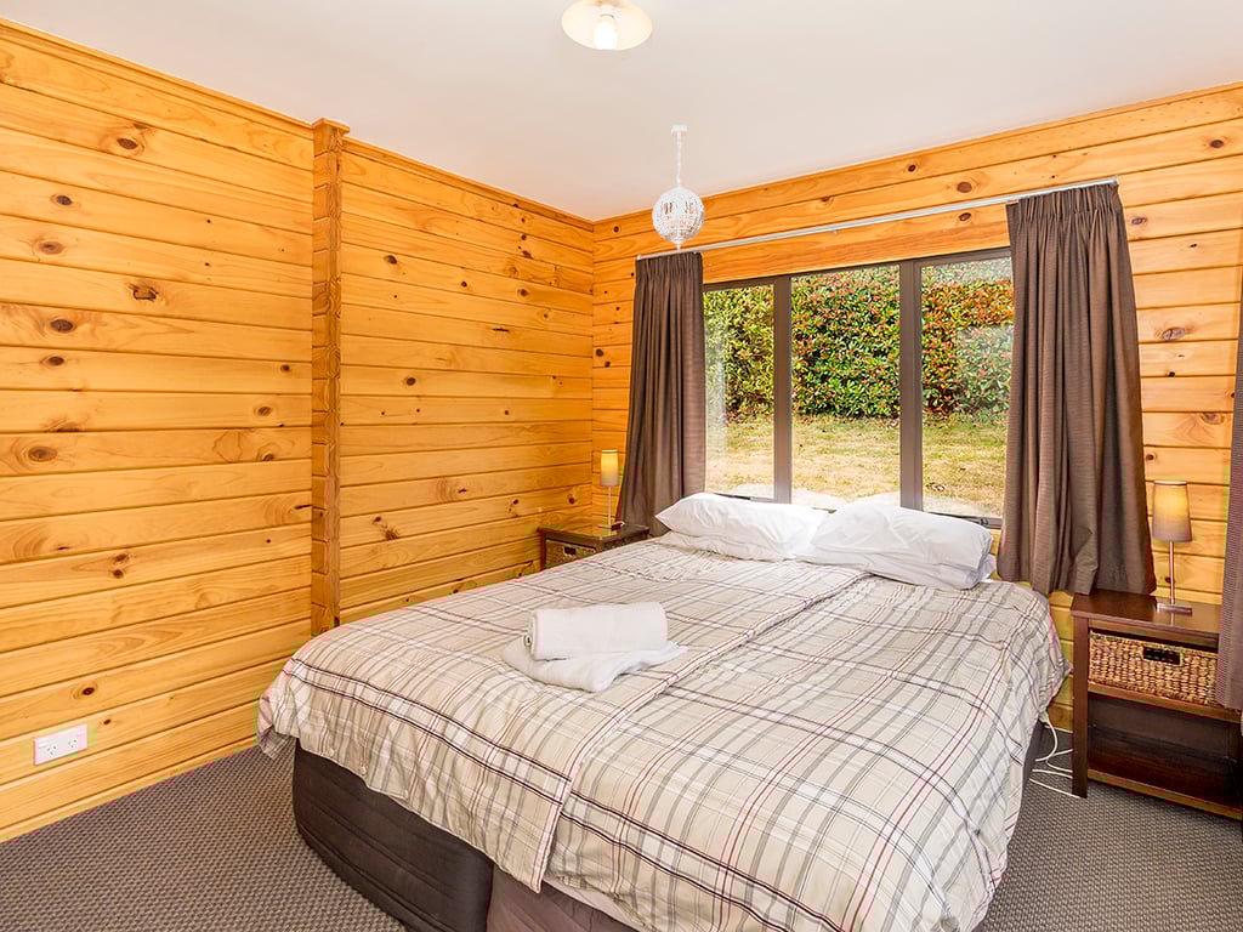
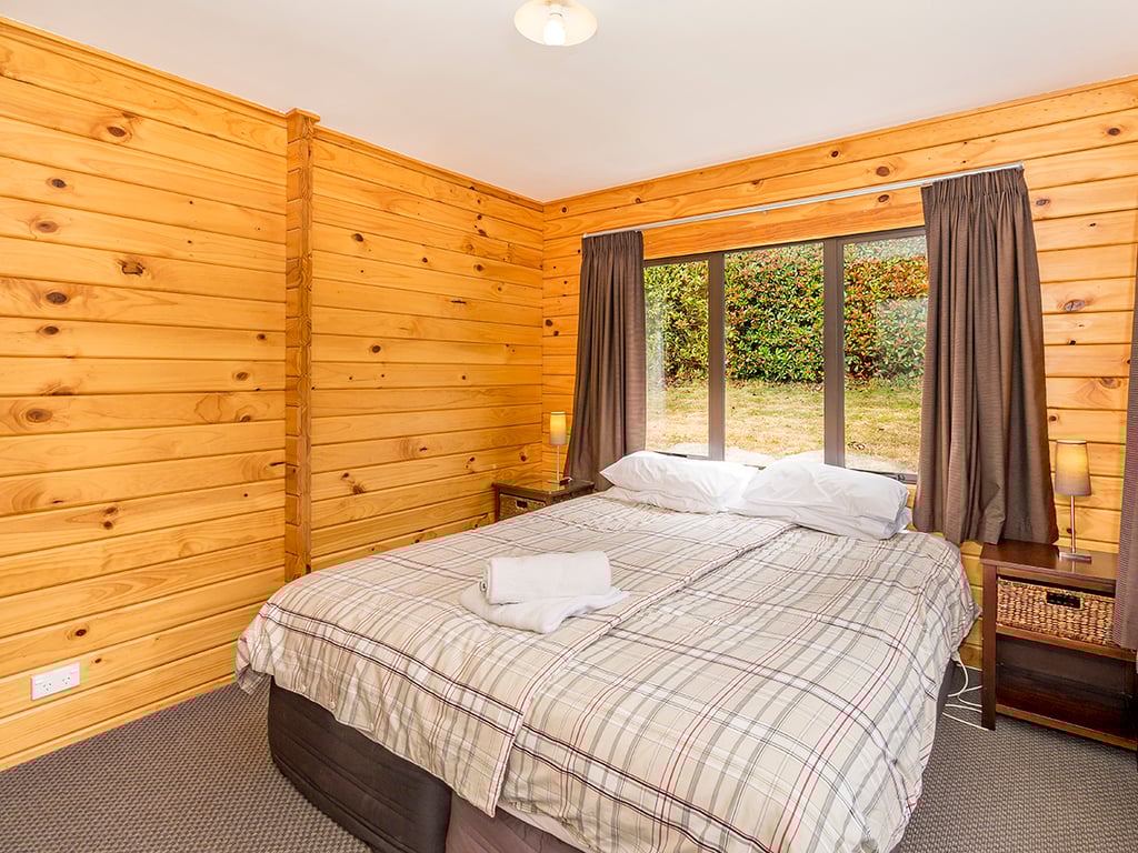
- pendant light [651,125,706,251]
